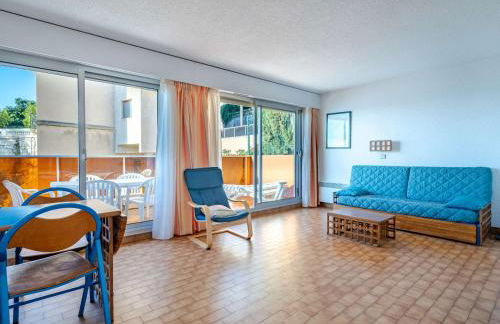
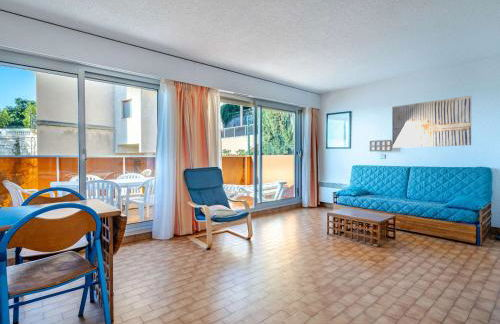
+ wall art [391,95,472,149]
